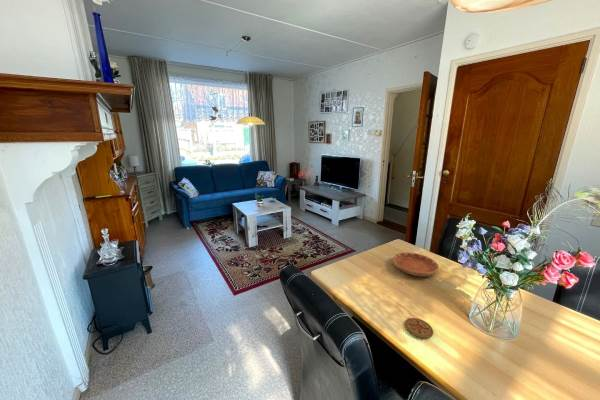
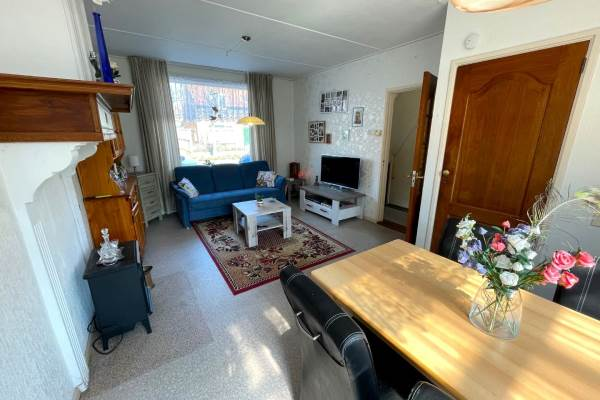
- coaster [404,317,434,340]
- saucer [392,251,440,277]
